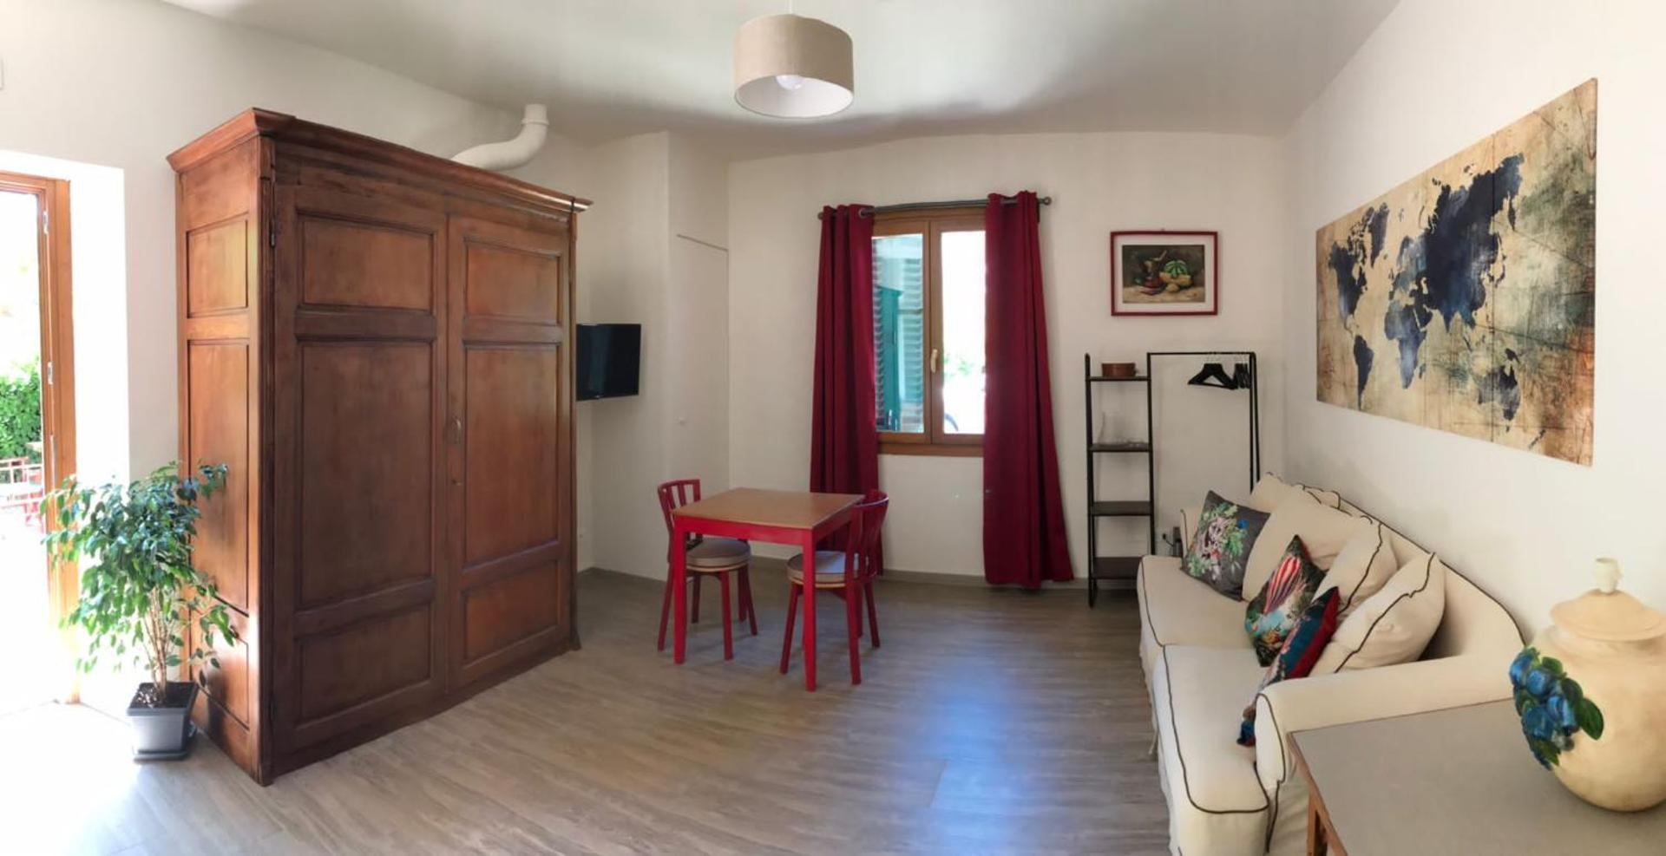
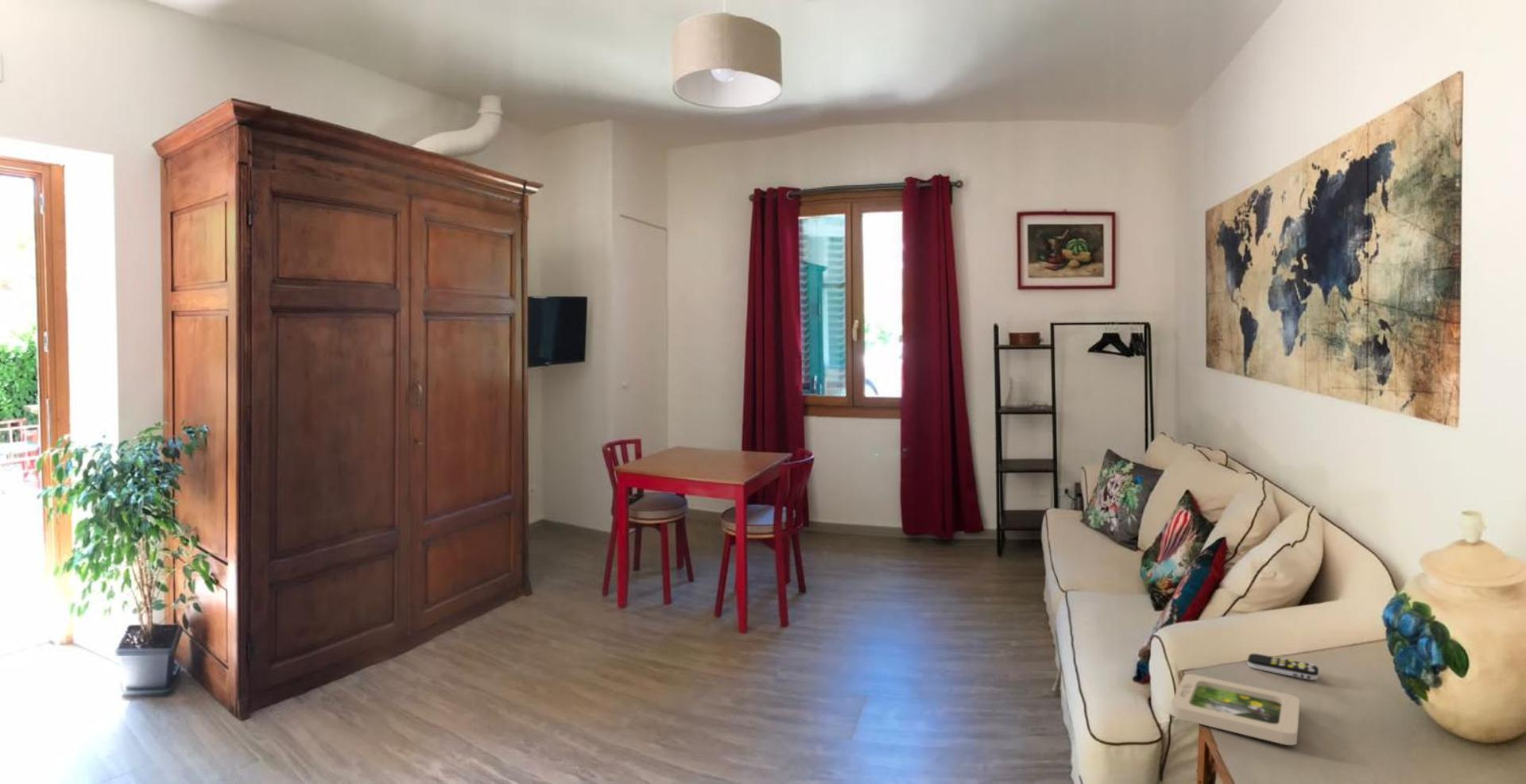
+ picture frame [1170,674,1300,746]
+ remote control [1247,653,1319,681]
